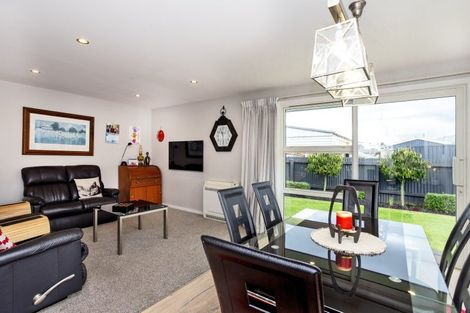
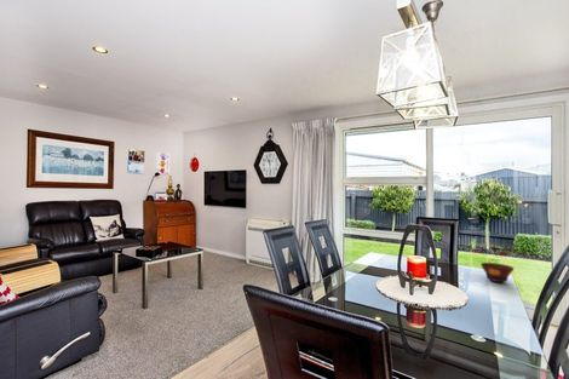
+ bowl [479,262,515,283]
